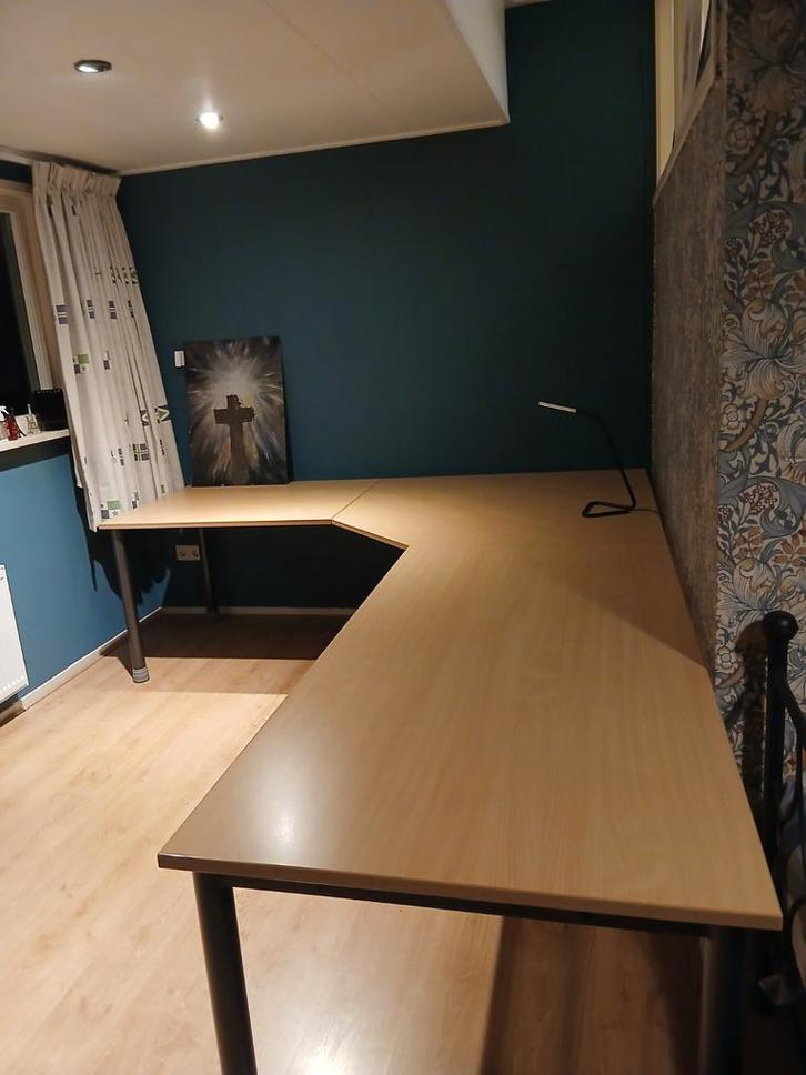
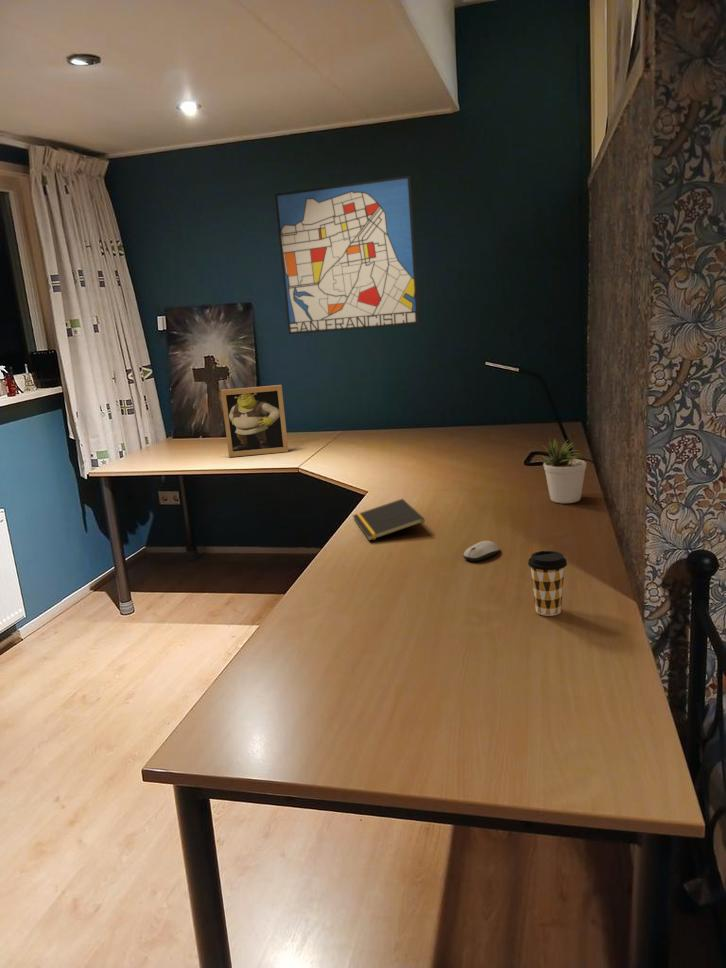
+ wall art [274,175,420,335]
+ notepad [352,498,425,542]
+ potted plant [537,437,588,504]
+ computer mouse [462,540,500,562]
+ picture frame [220,384,289,458]
+ coffee cup [527,550,568,617]
